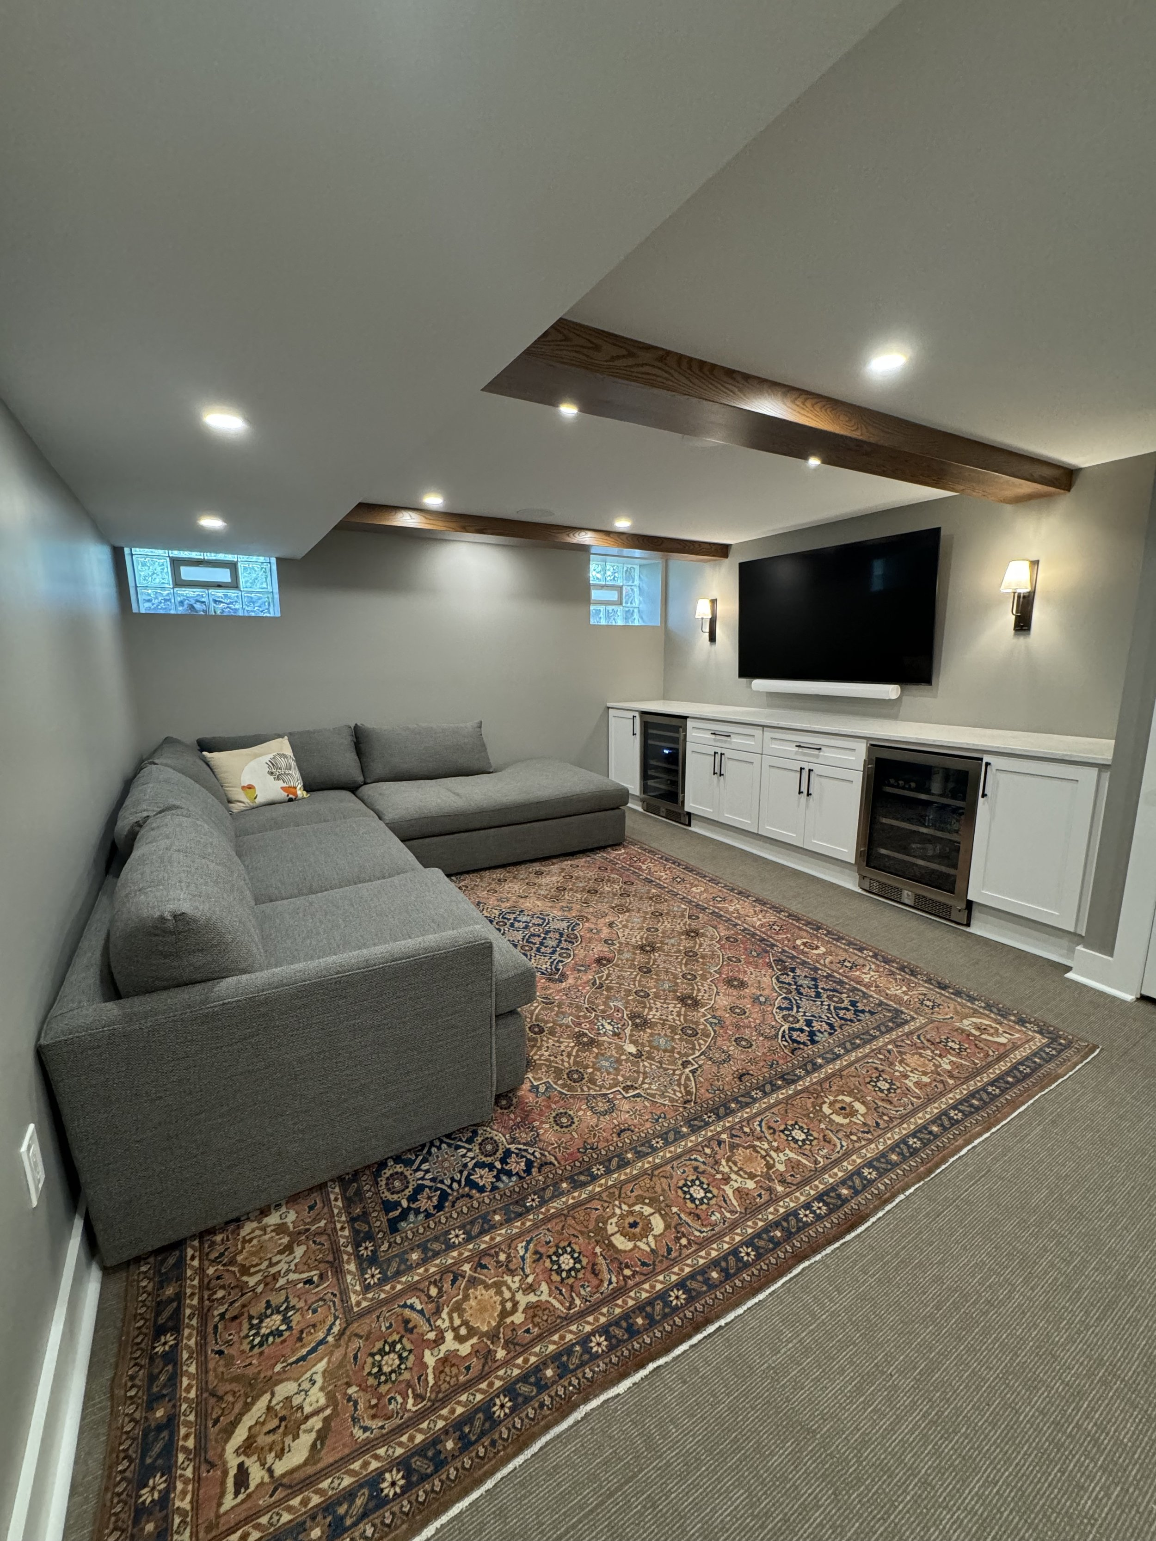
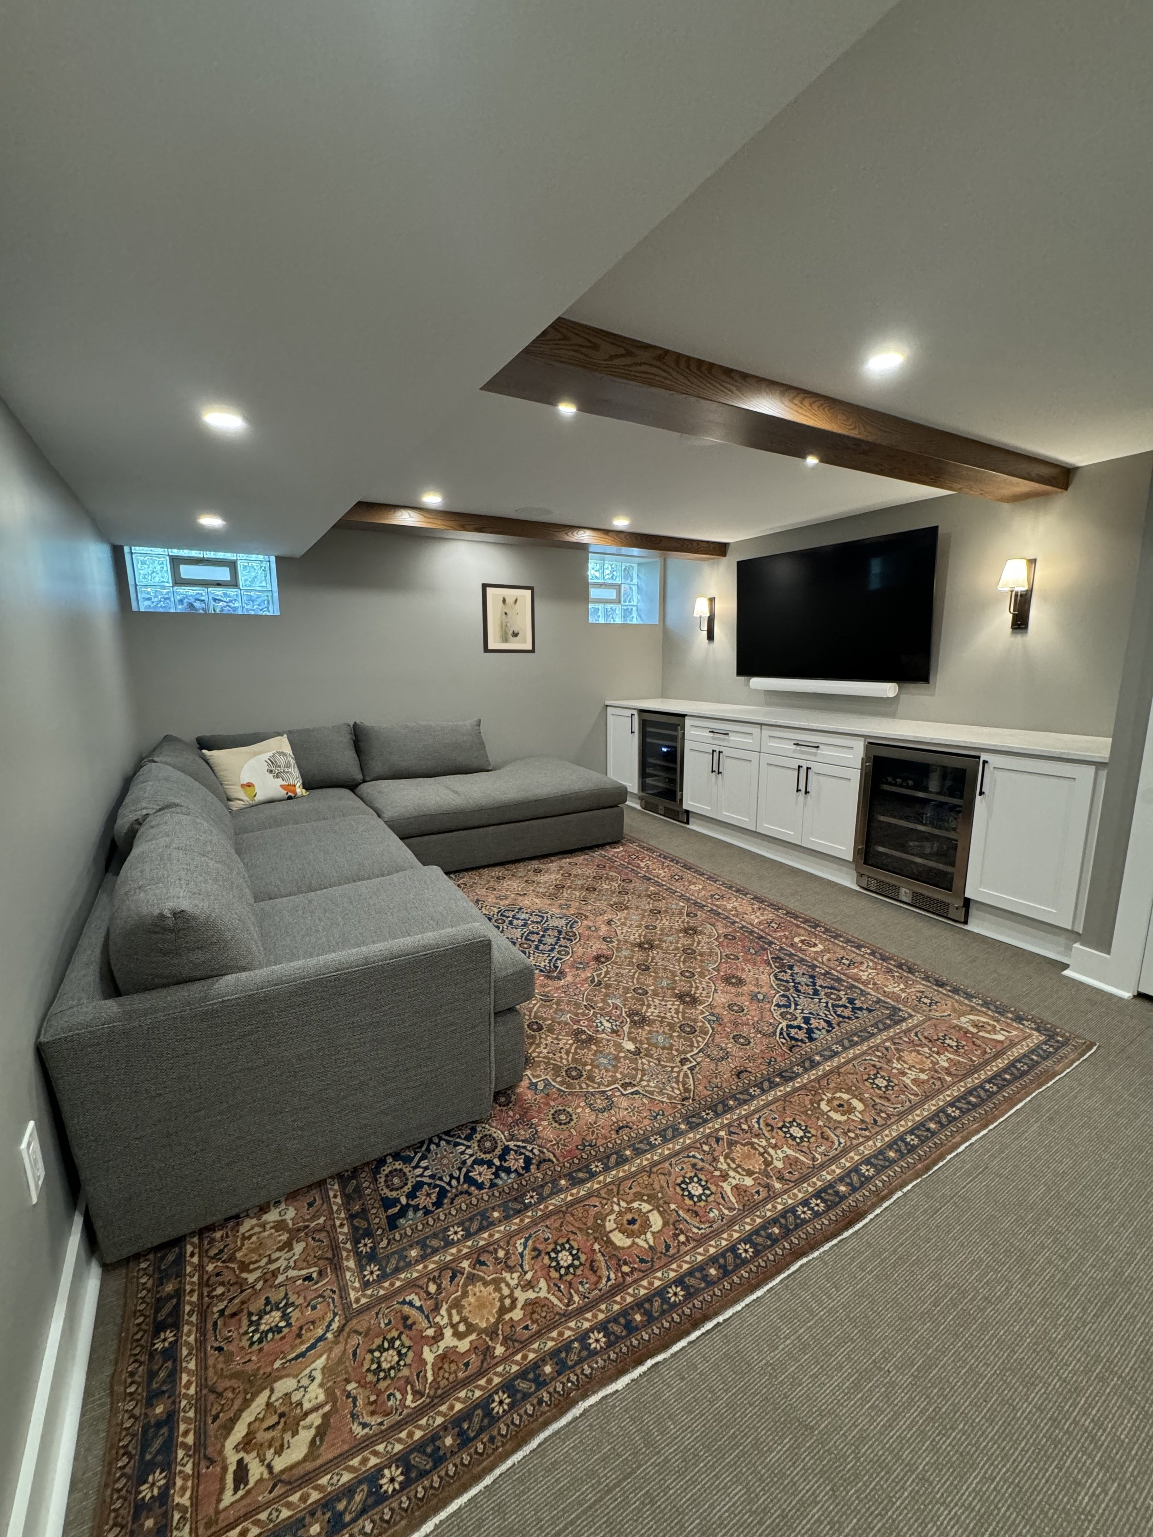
+ wall art [481,583,535,654]
